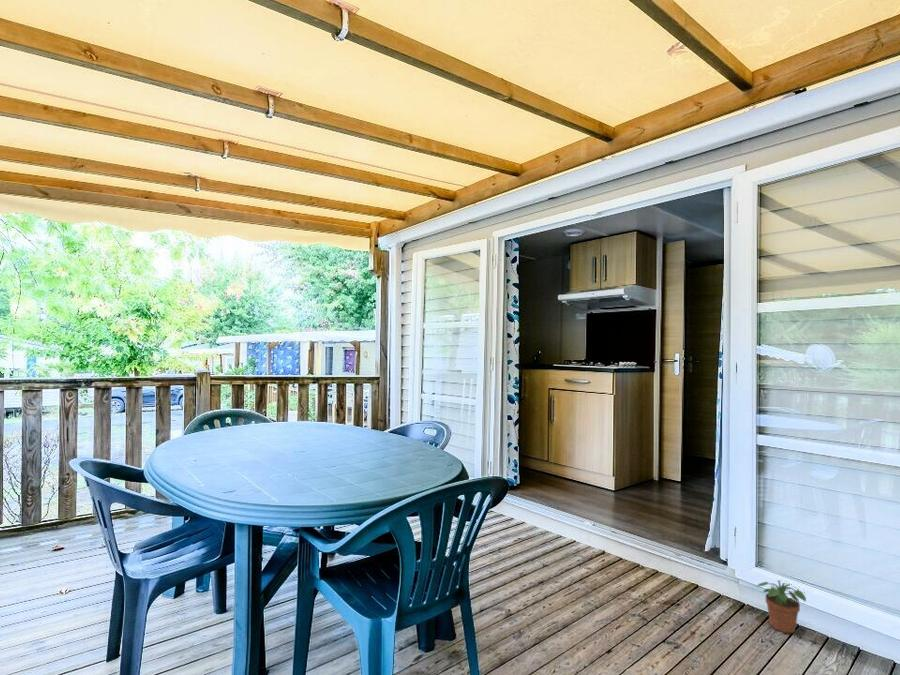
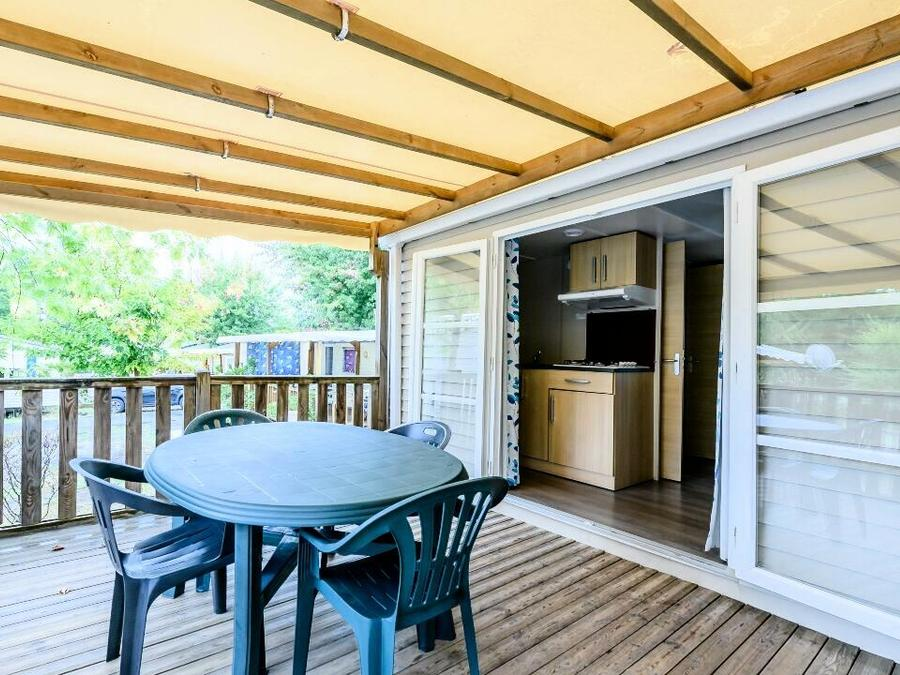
- potted plant [756,579,807,634]
